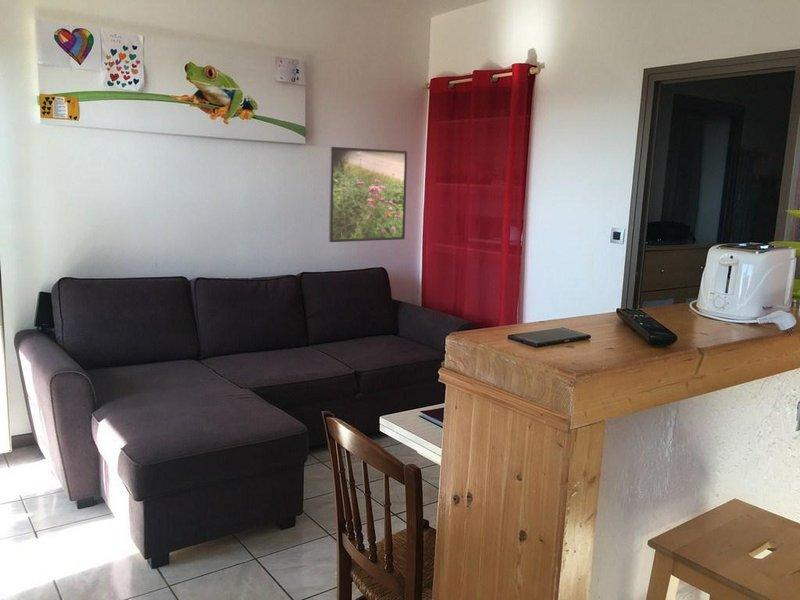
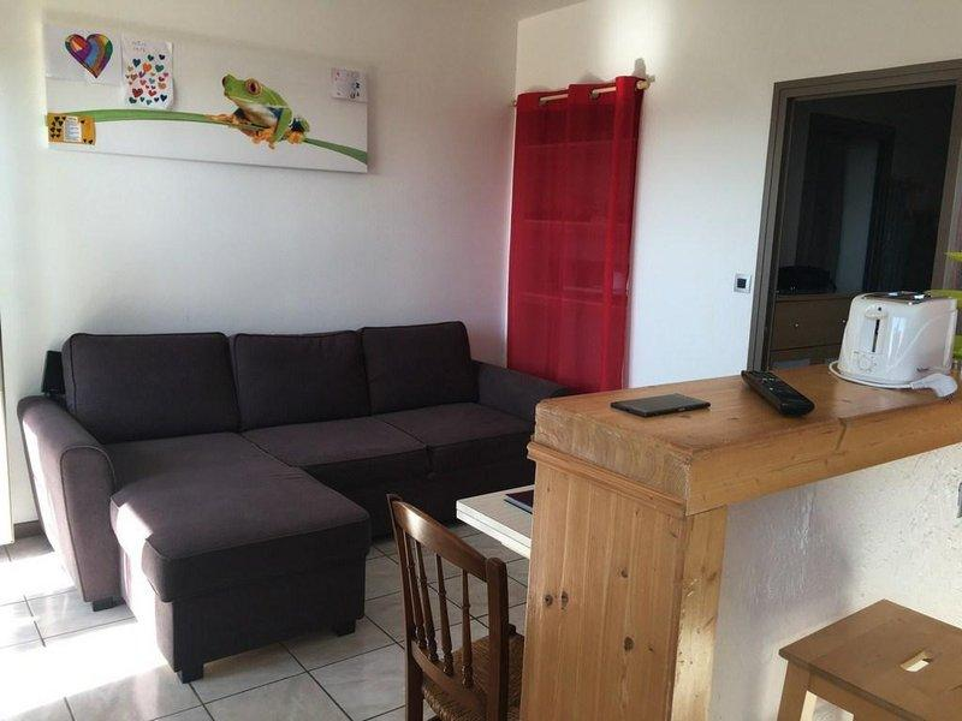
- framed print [328,146,408,243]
